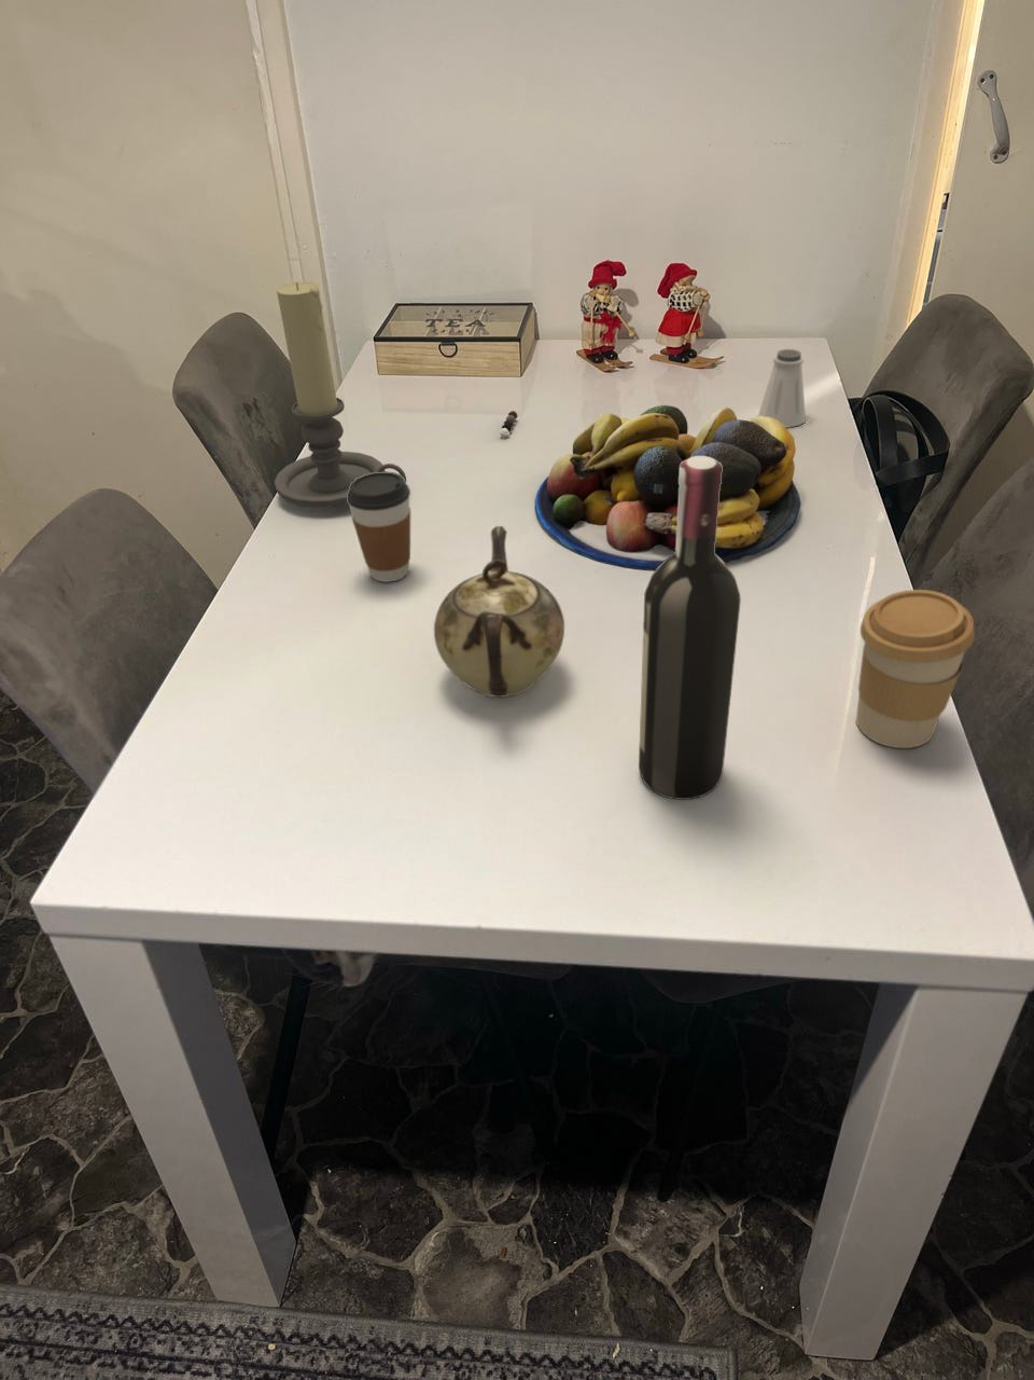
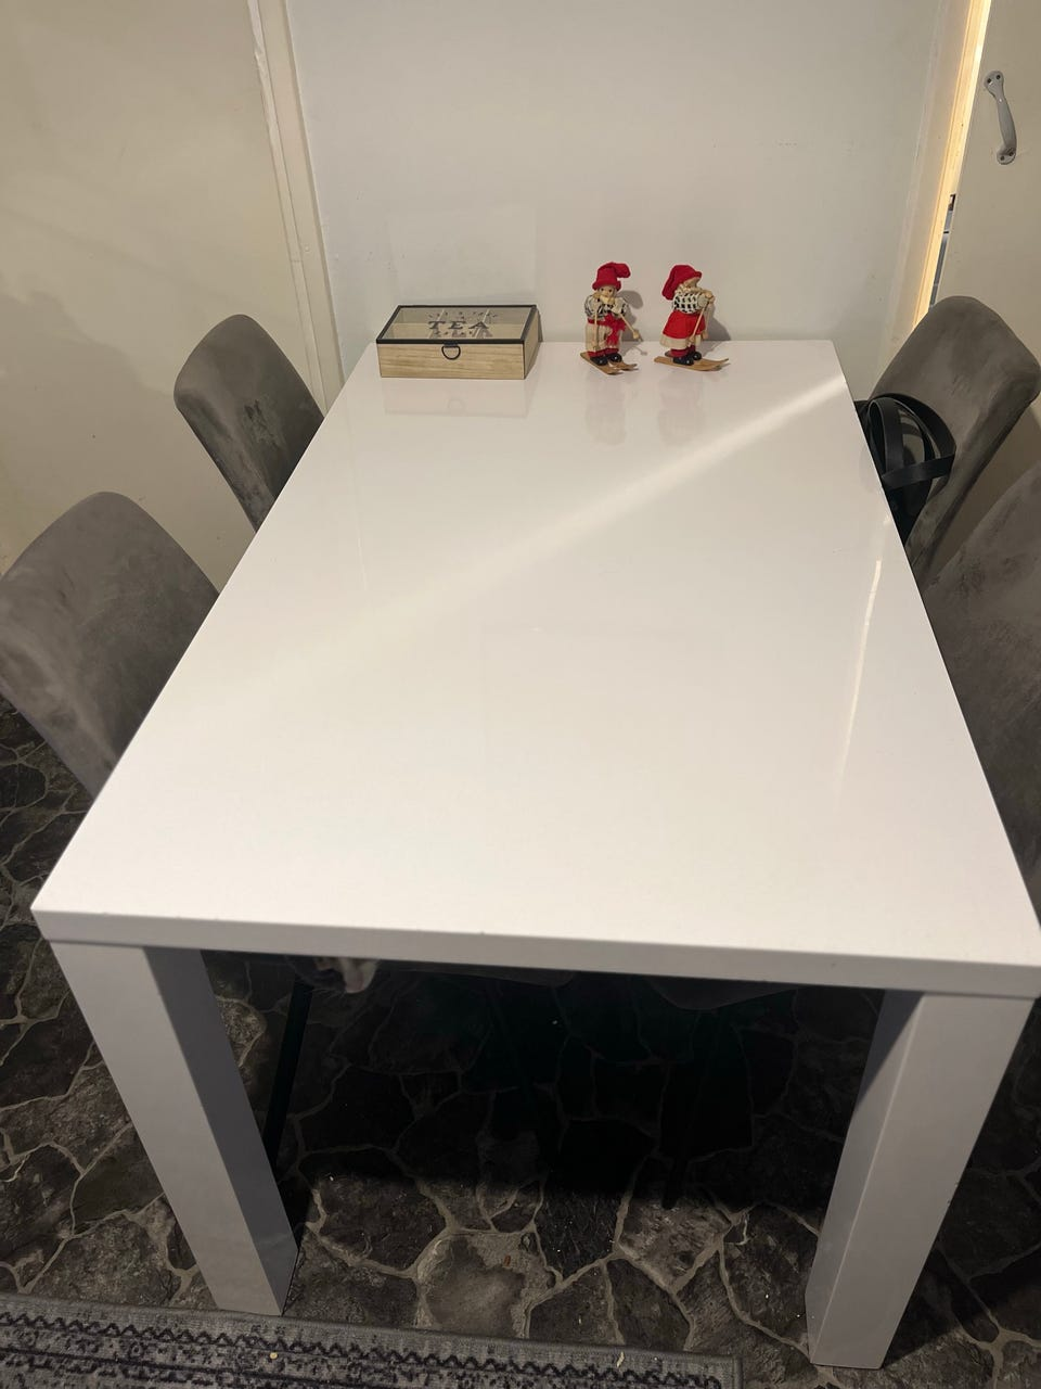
- pepper shaker [499,410,519,438]
- saltshaker [757,348,807,428]
- candle holder [274,281,407,509]
- coffee cup [346,472,412,584]
- teapot [433,525,566,699]
- coffee cup [855,589,975,750]
- wine bottle [638,456,742,801]
- fruit bowl [533,404,802,570]
